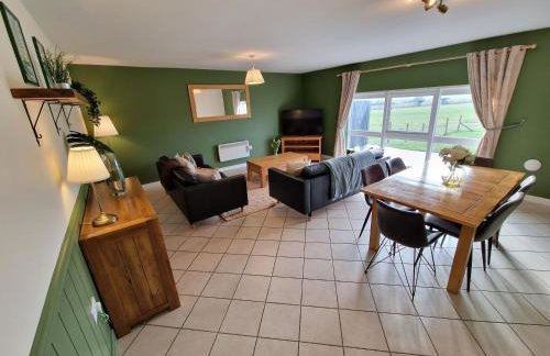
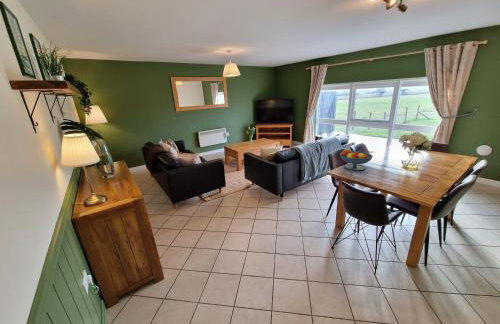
+ fruit bowl [339,148,374,171]
